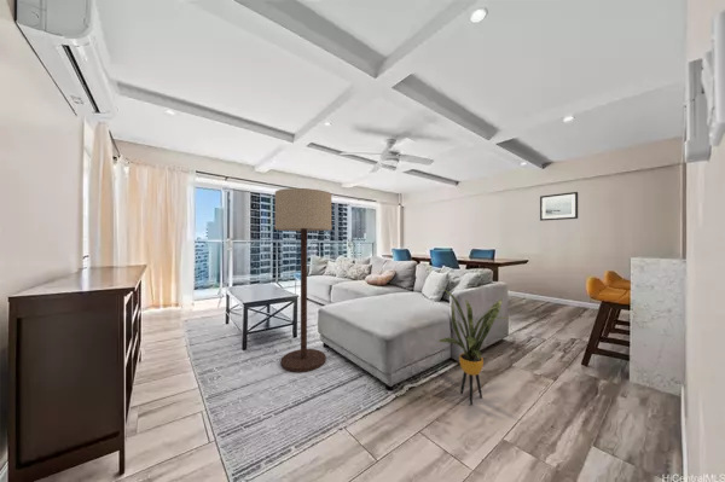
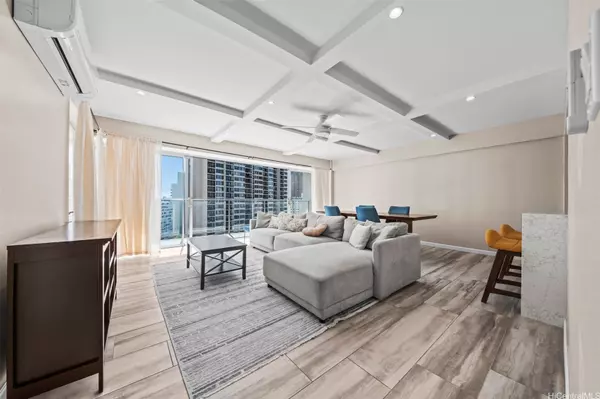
- wall art [539,191,579,222]
- house plant [436,286,515,406]
- floor lamp [274,187,332,373]
